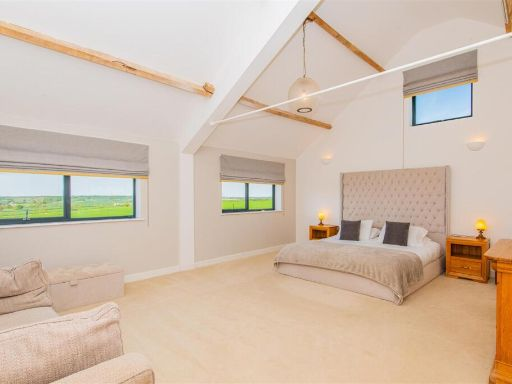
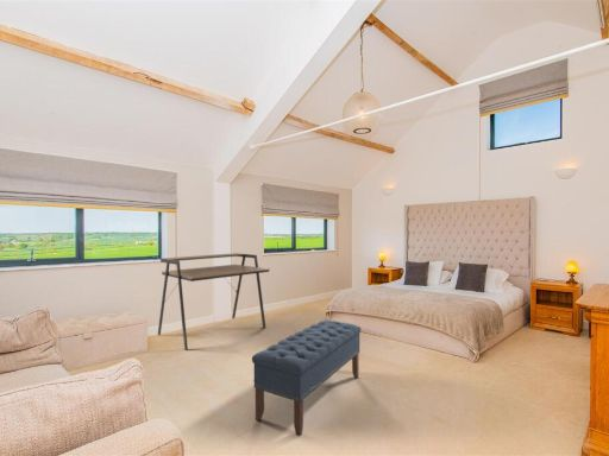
+ bench [251,319,362,437]
+ desk [157,252,271,352]
